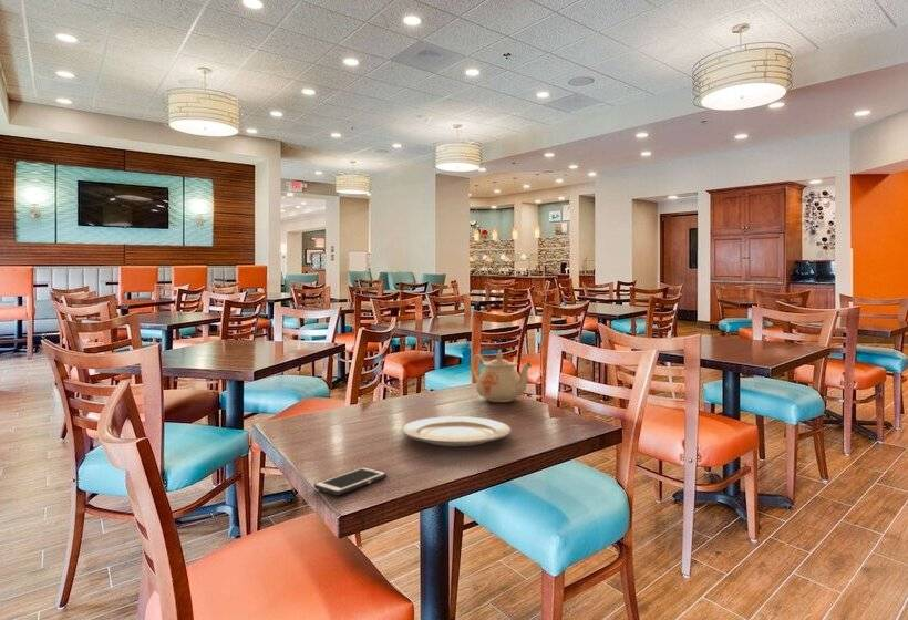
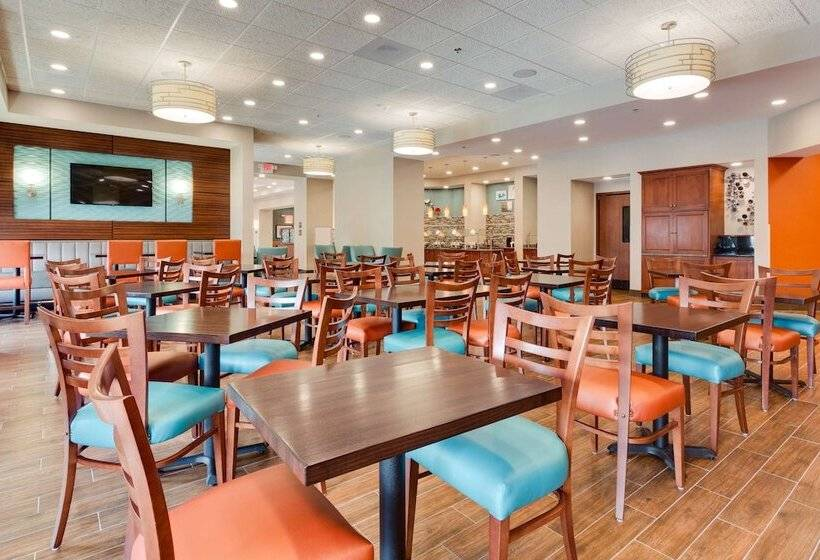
- chinaware [401,415,513,447]
- cell phone [313,466,388,496]
- teapot [470,350,533,403]
